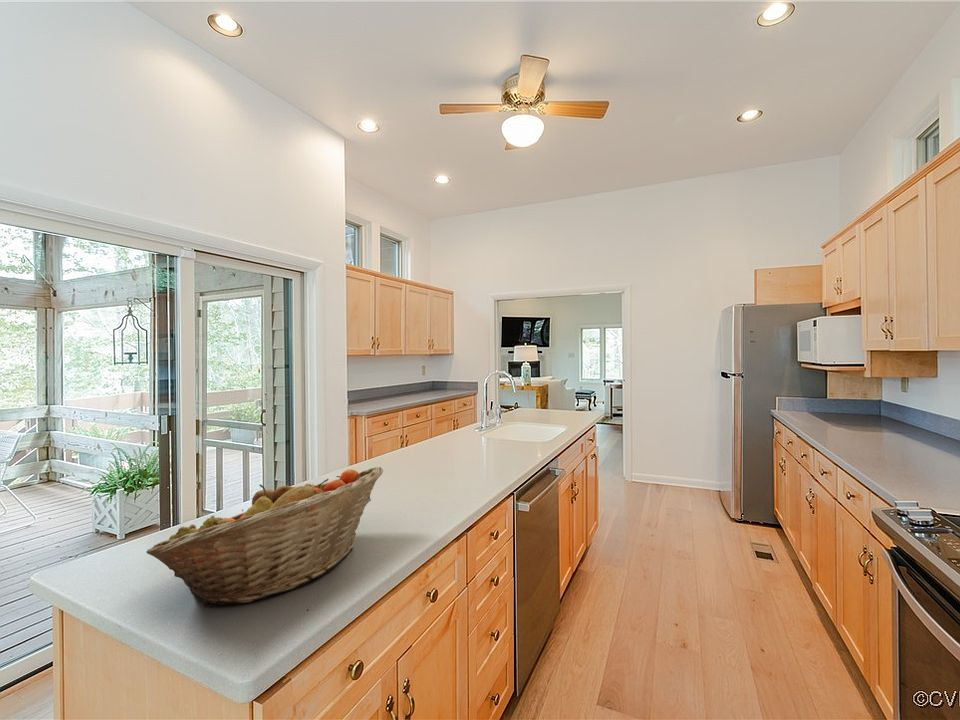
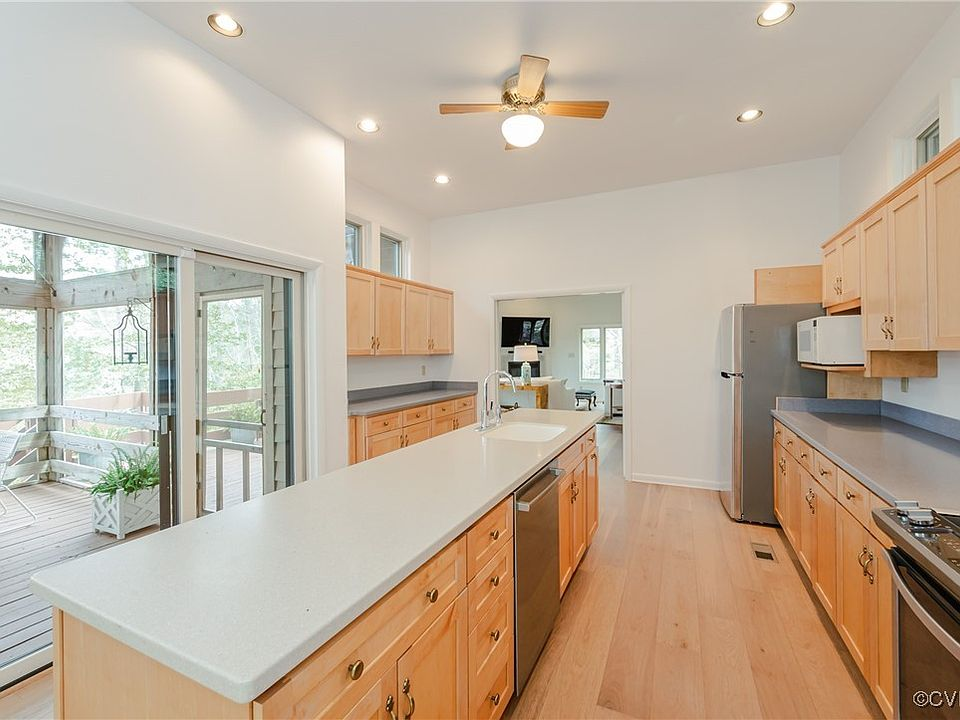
- fruit basket [145,466,384,608]
